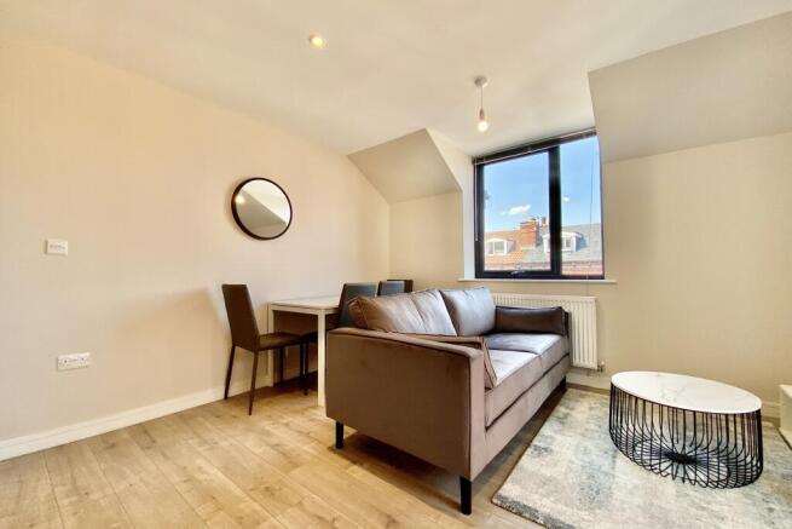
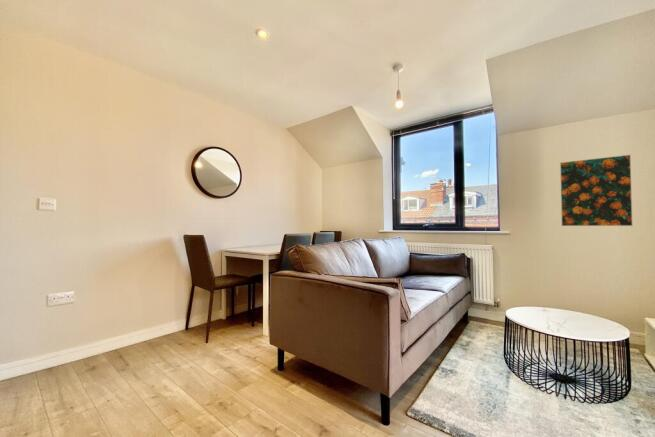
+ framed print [559,154,634,227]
